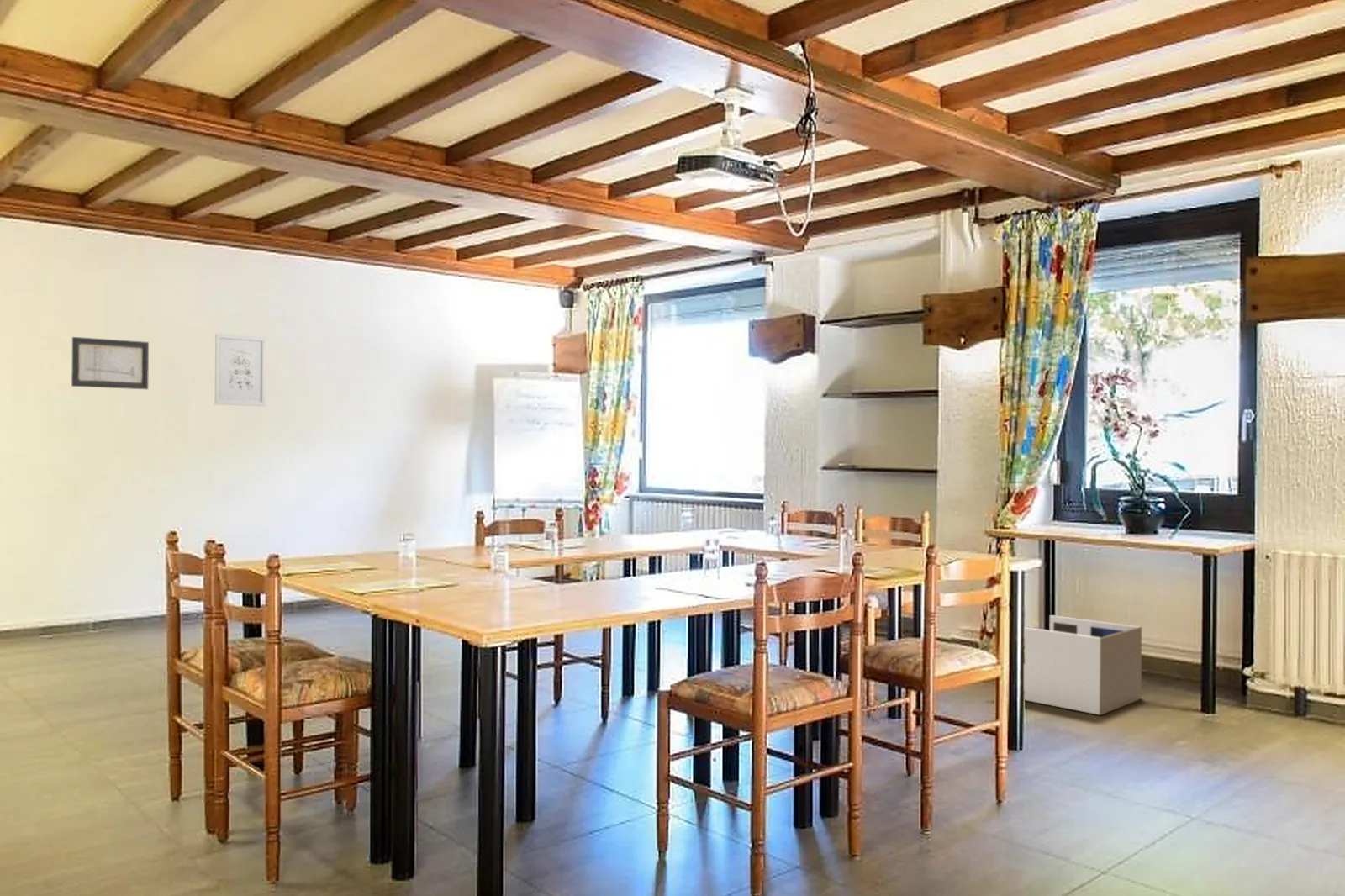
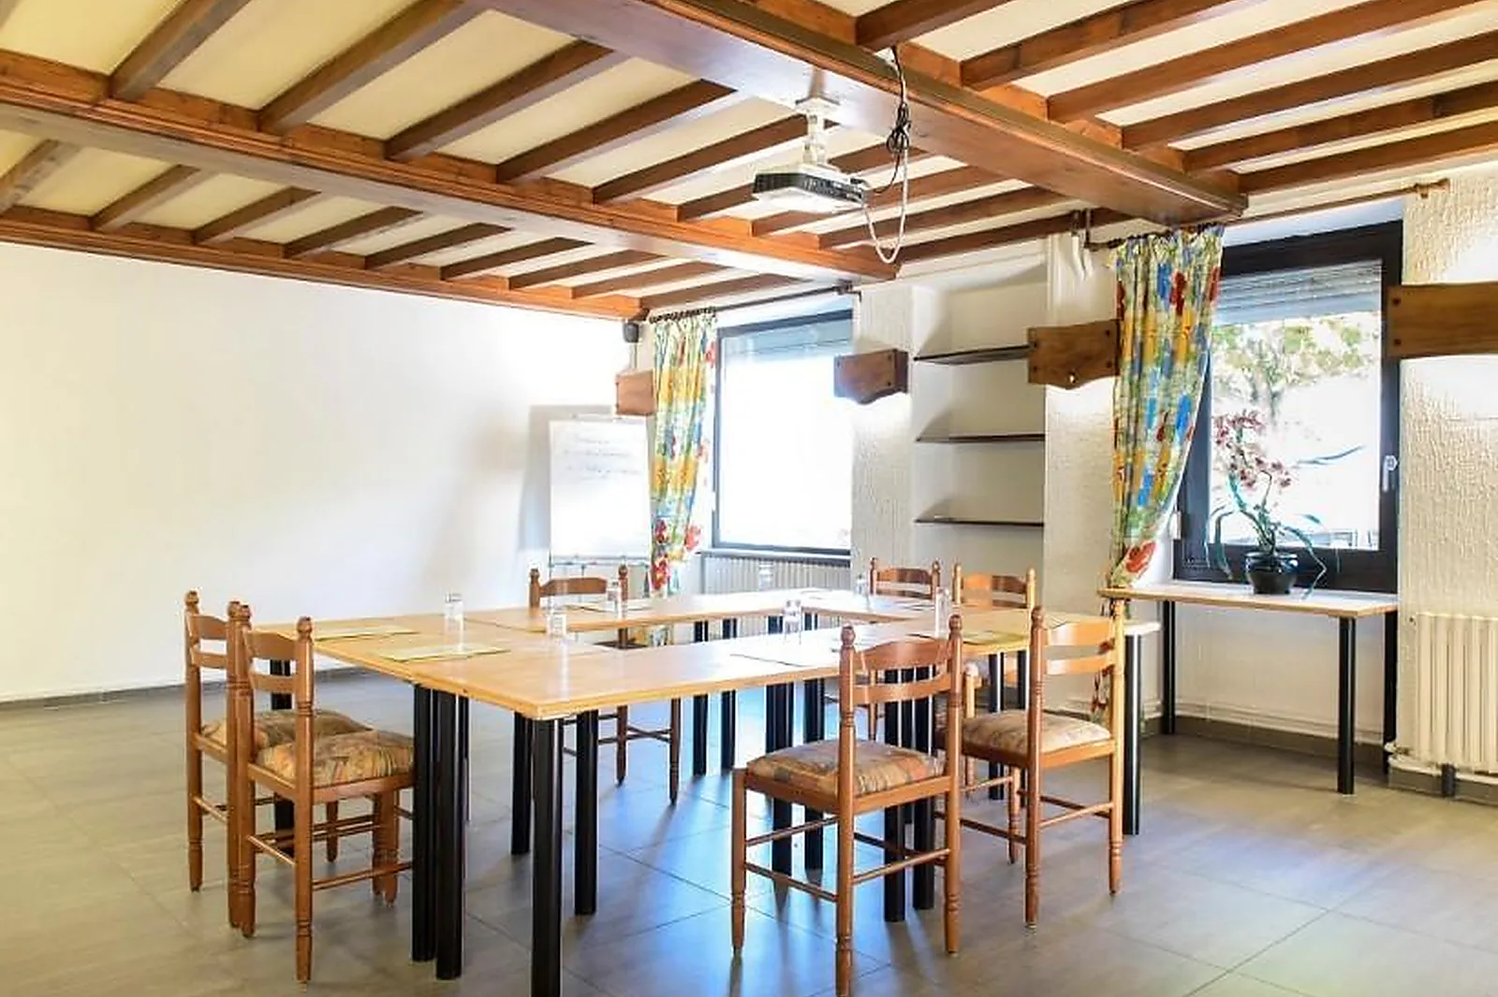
- wall art [71,336,150,390]
- architectural model [1023,614,1142,716]
- wall art [214,333,266,407]
